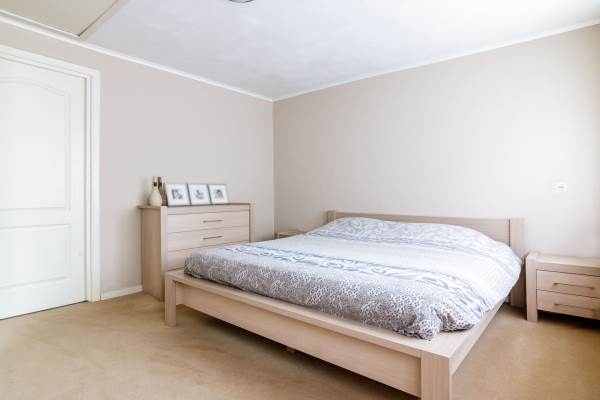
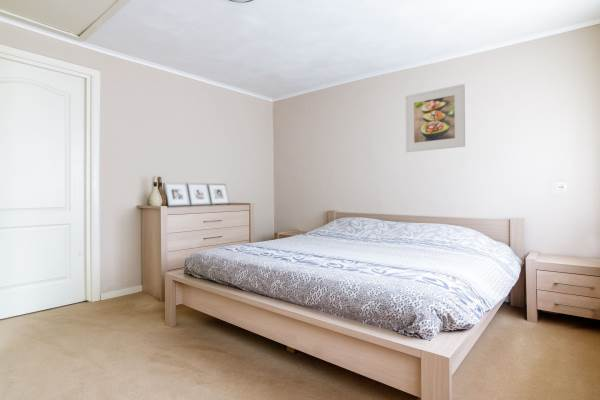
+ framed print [404,83,466,153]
